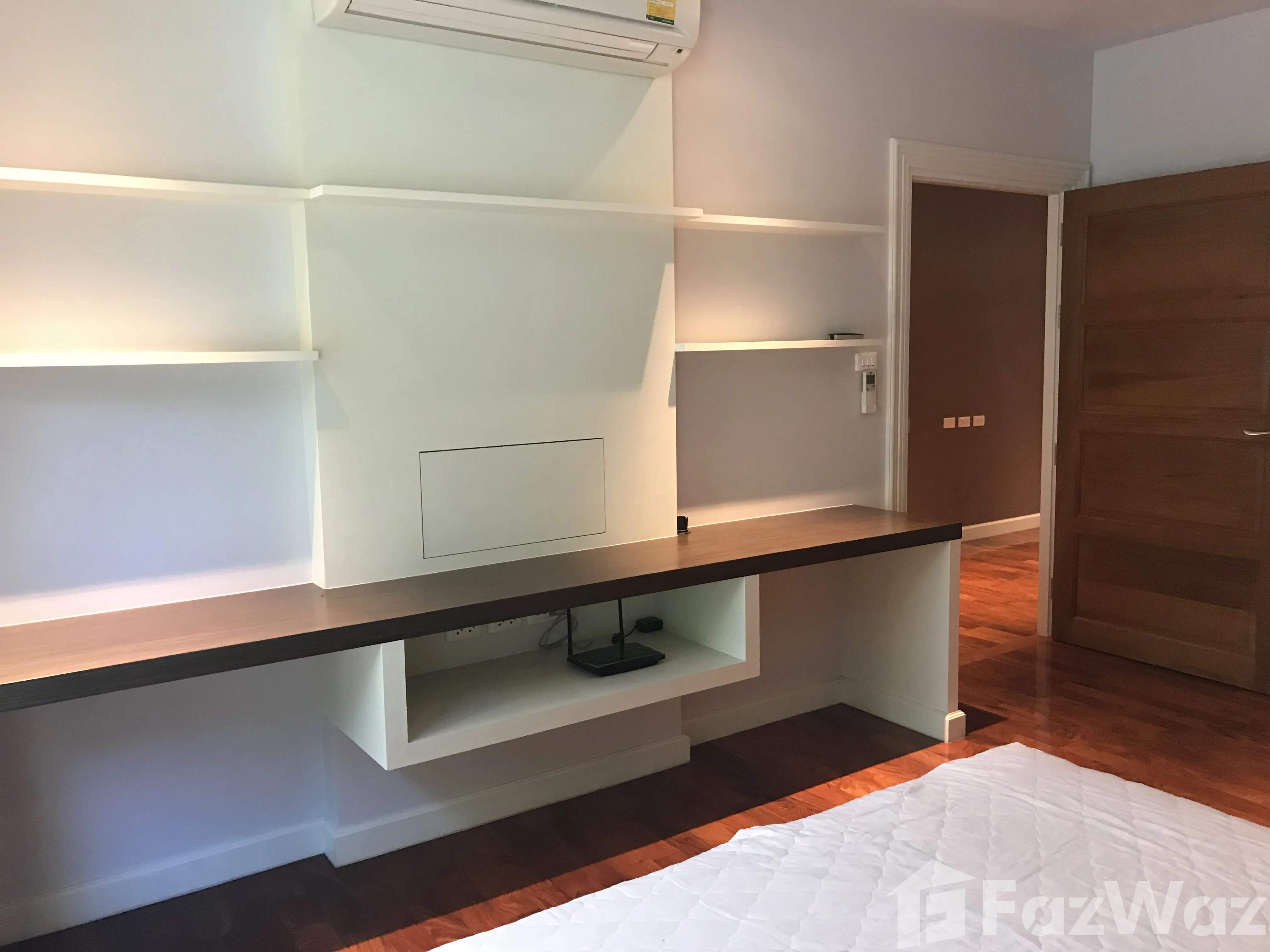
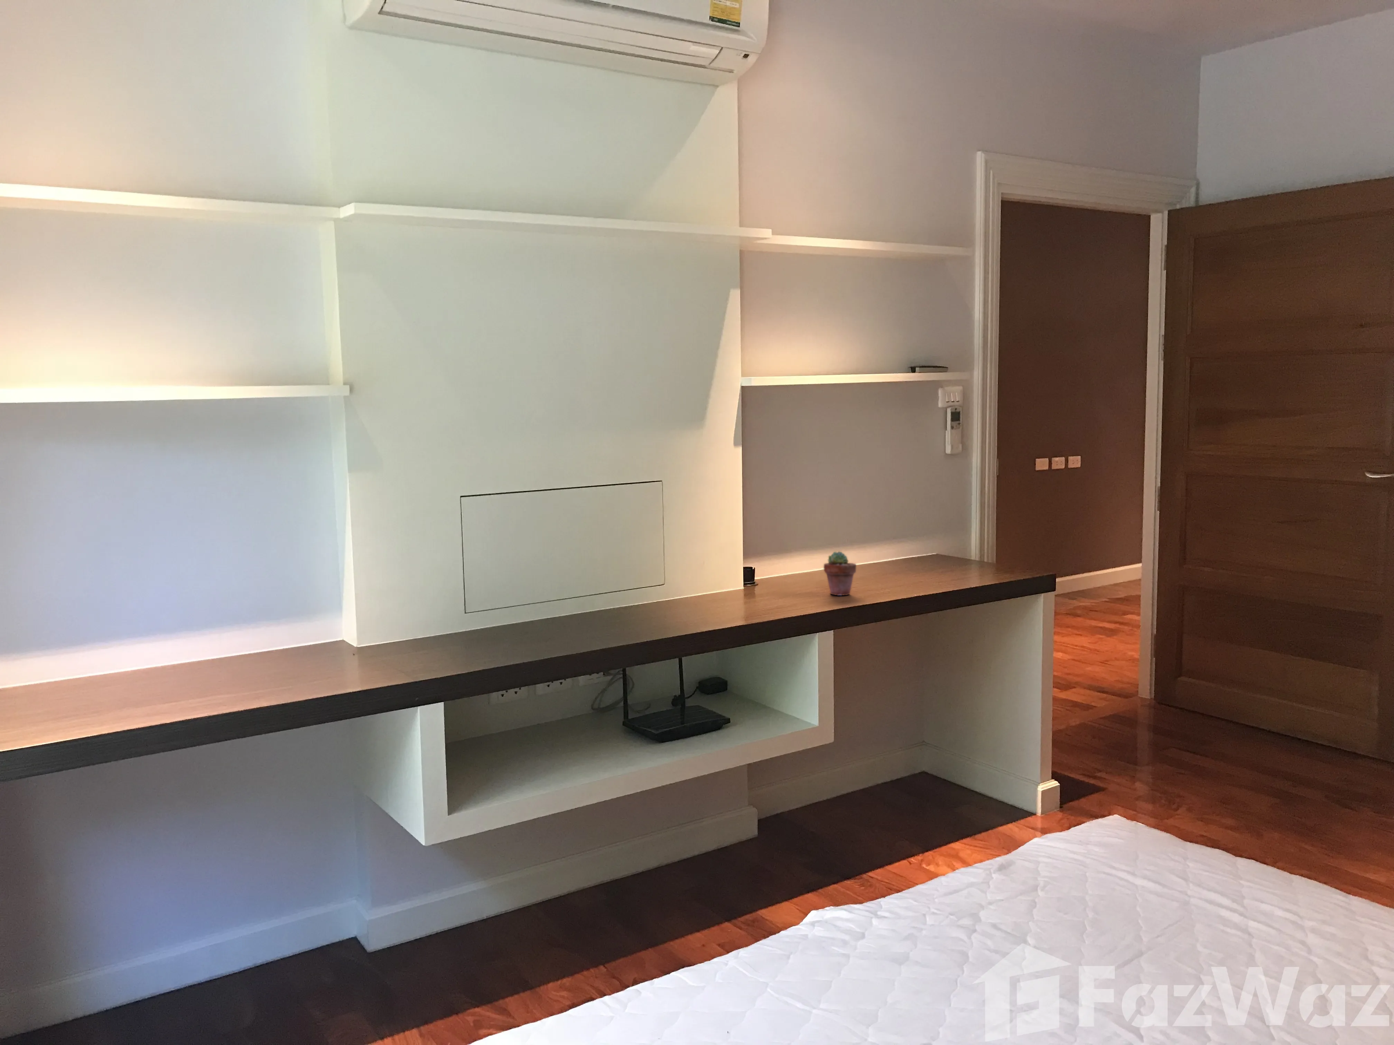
+ potted succulent [823,551,857,596]
